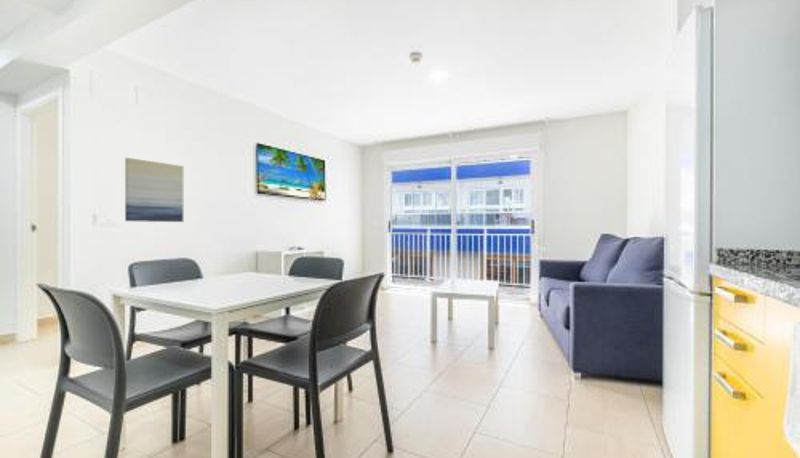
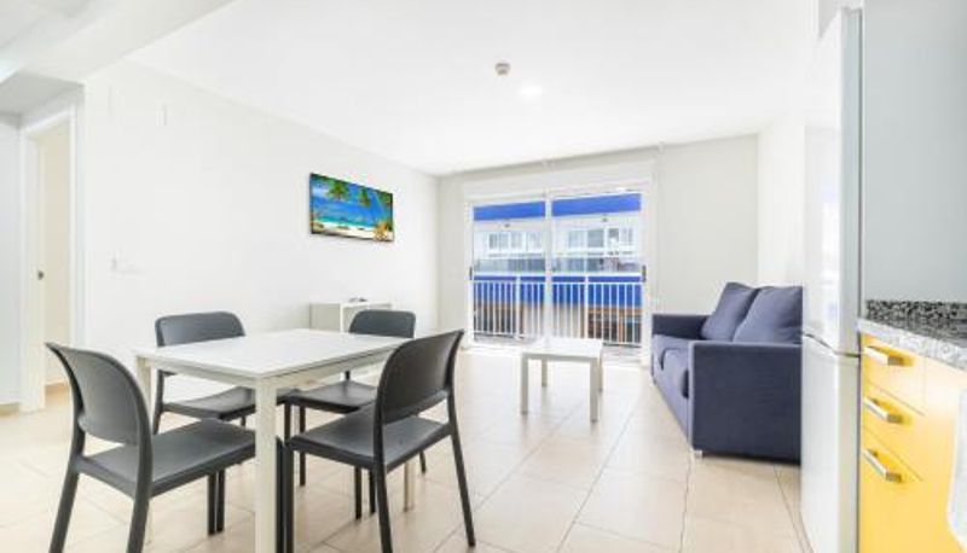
- wall art [124,157,184,223]
